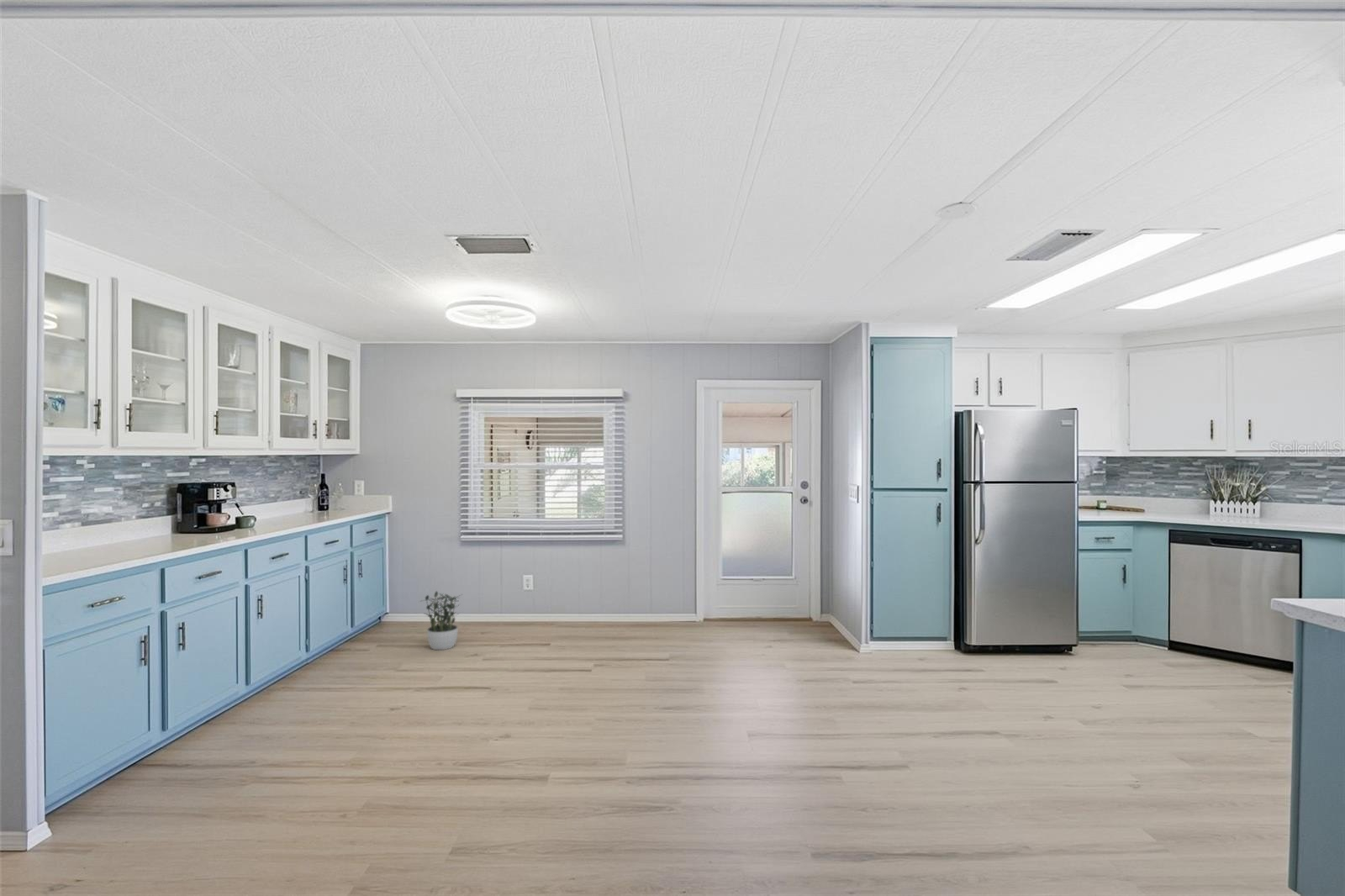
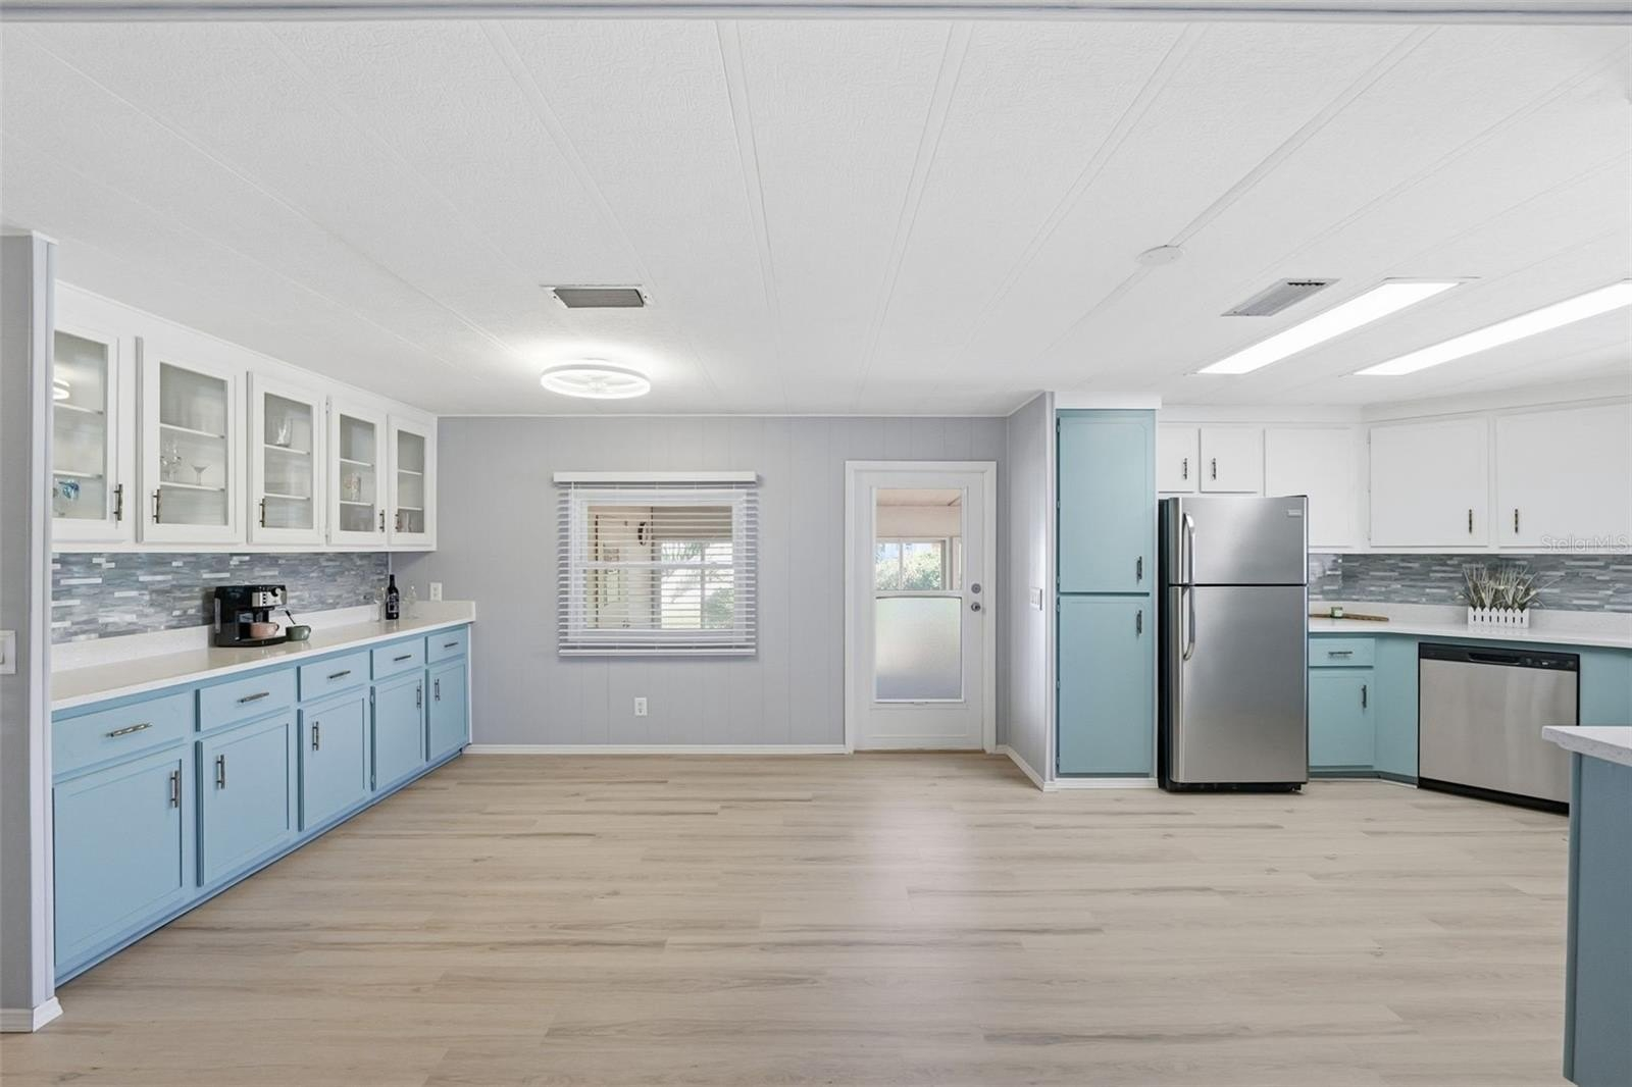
- potted plant [419,590,464,651]
